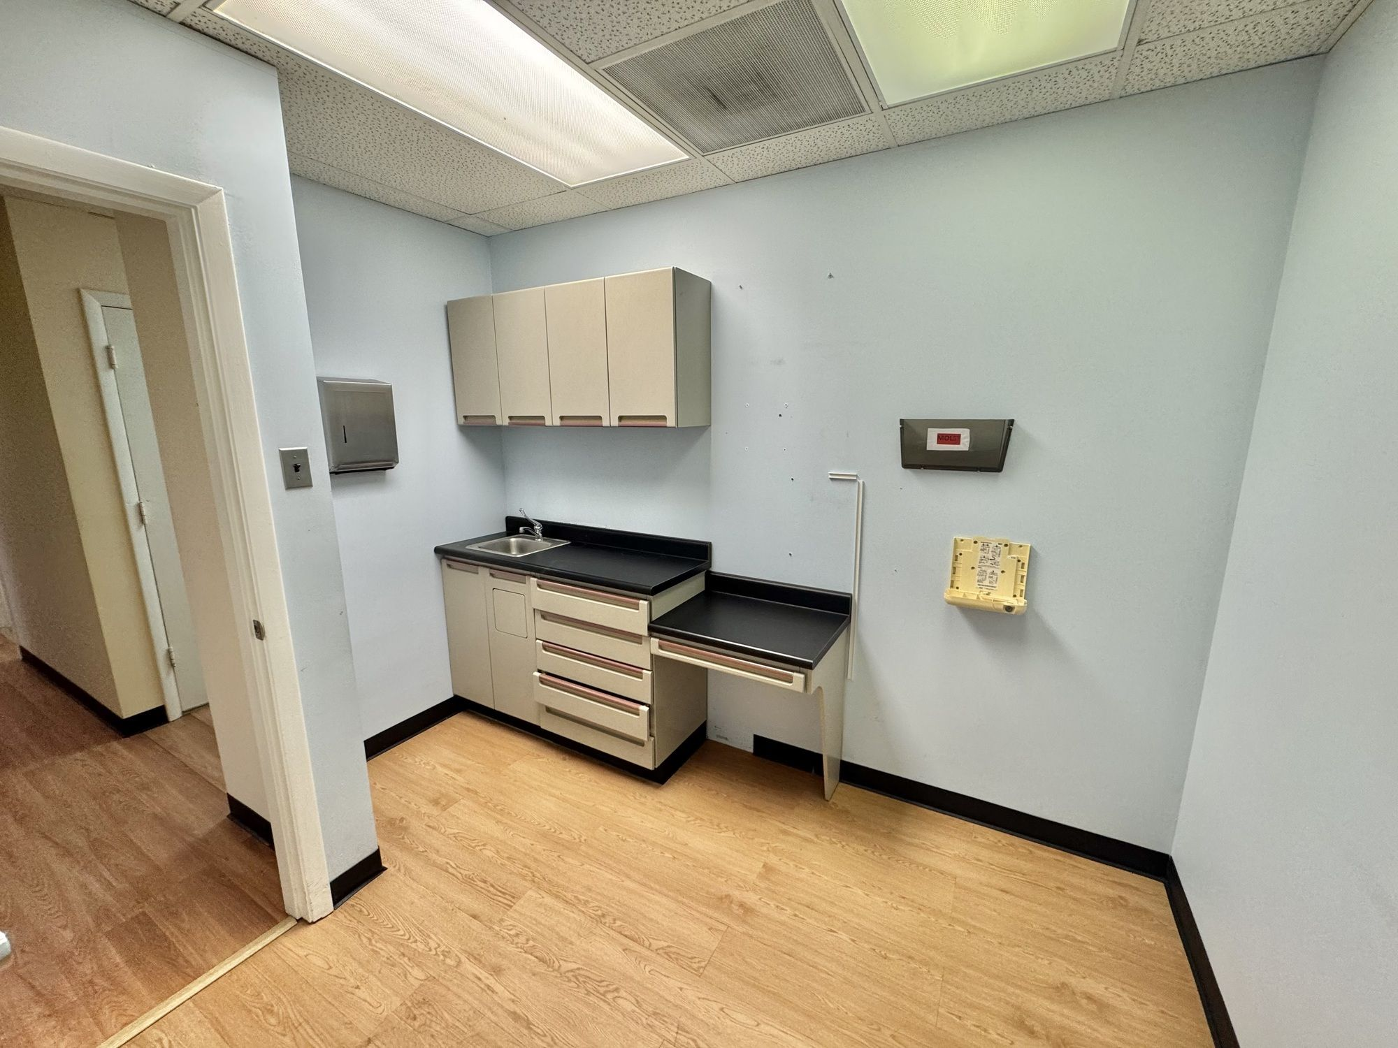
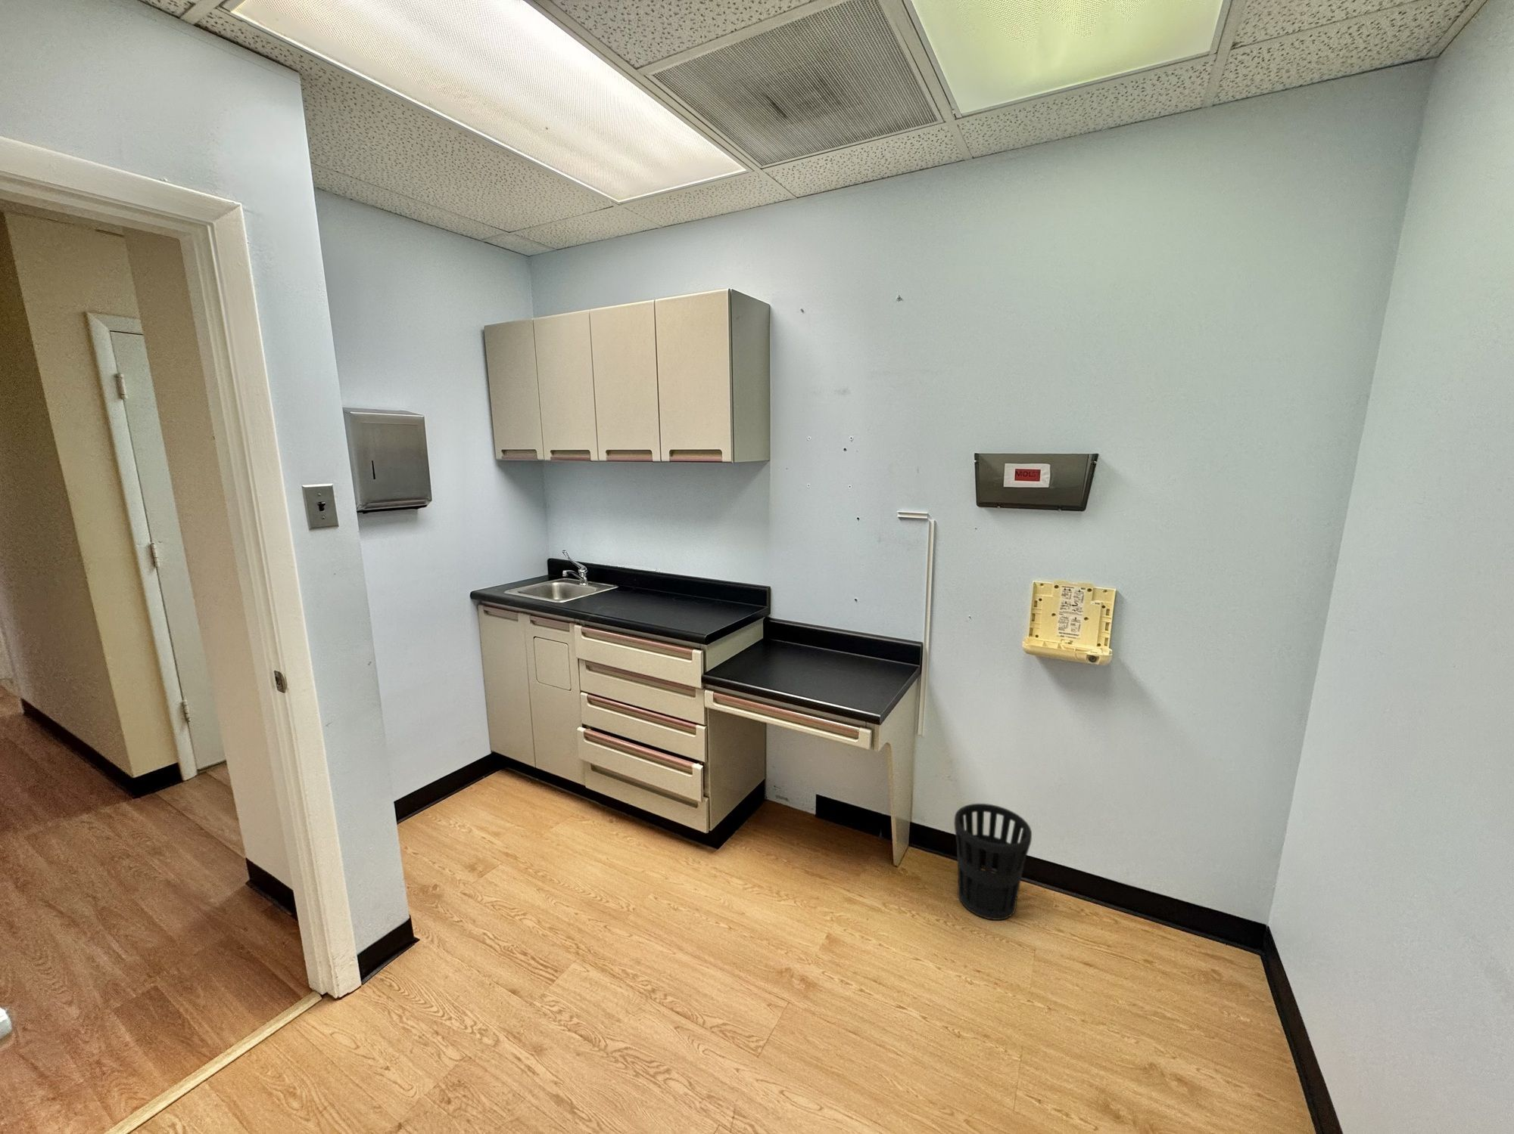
+ wastebasket [953,803,1032,921]
